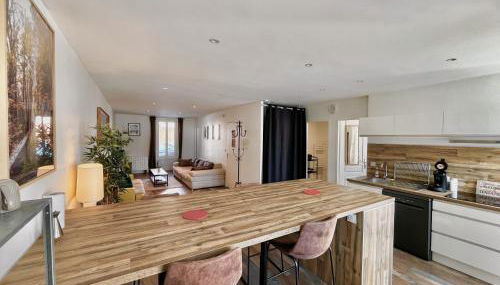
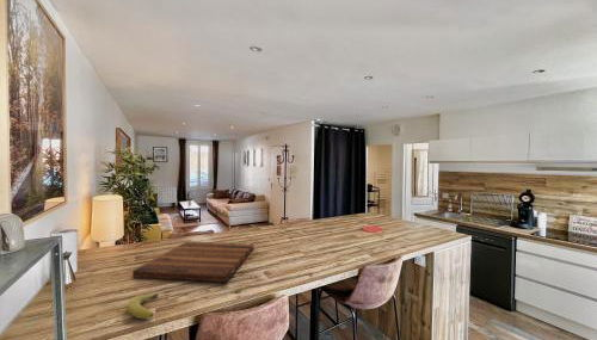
+ cutting board [131,241,254,283]
+ fruit [127,292,159,320]
